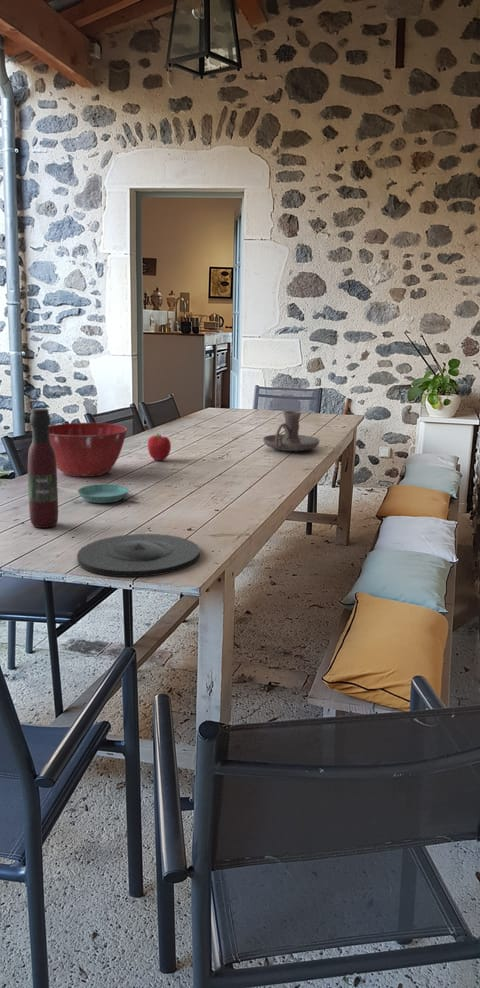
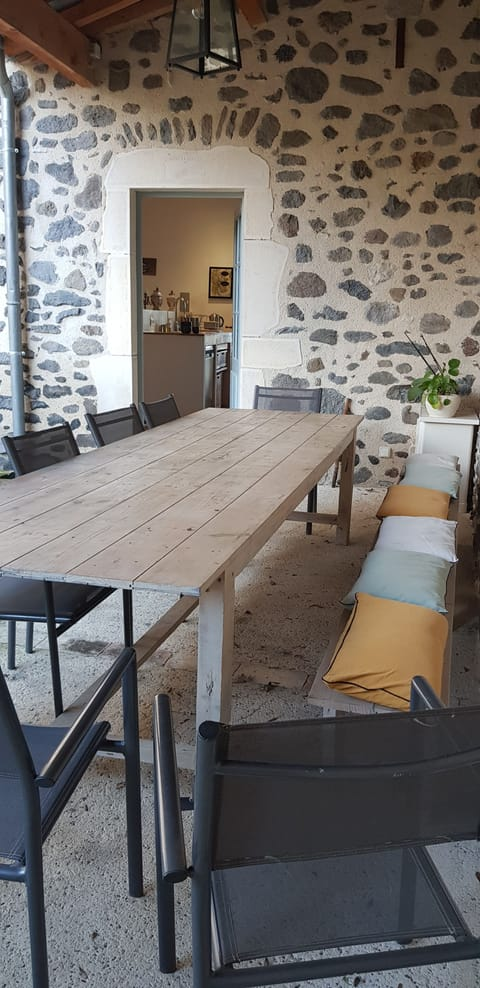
- candle holder [262,410,321,452]
- fruit [147,432,172,461]
- wine bottle [27,407,59,529]
- plate [76,533,201,578]
- saucer [77,483,130,504]
- mixing bowl [49,422,129,478]
